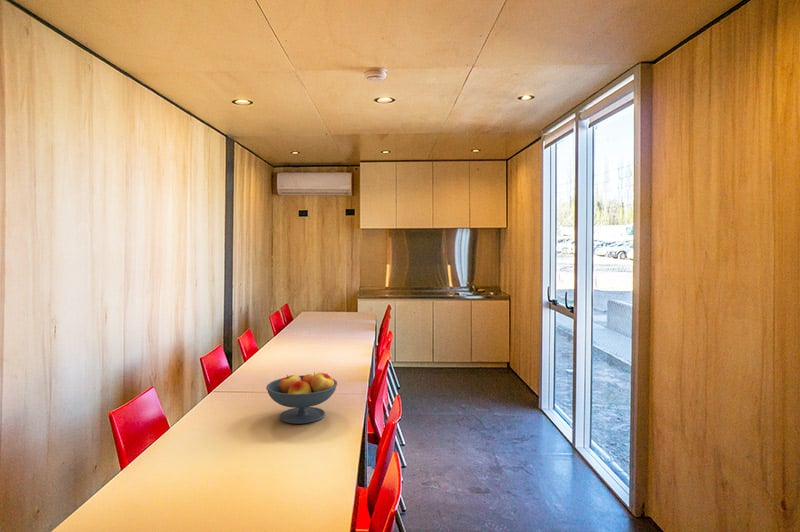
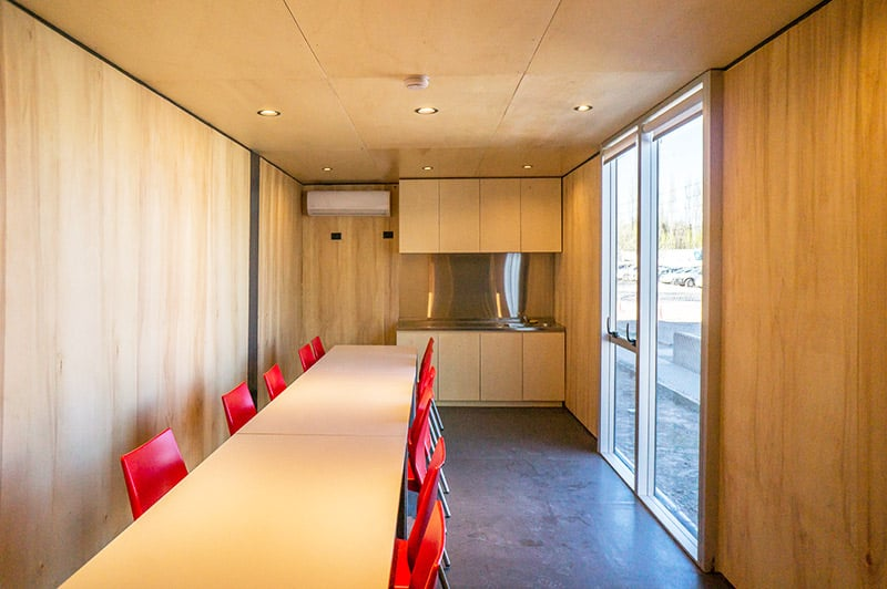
- fruit bowl [265,371,338,425]
